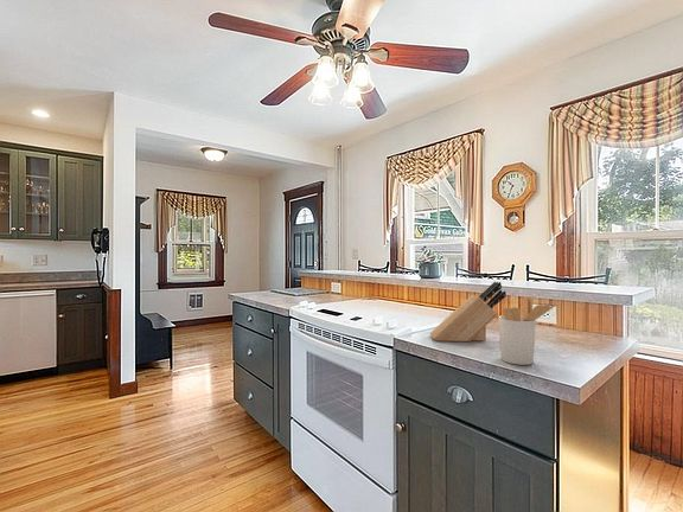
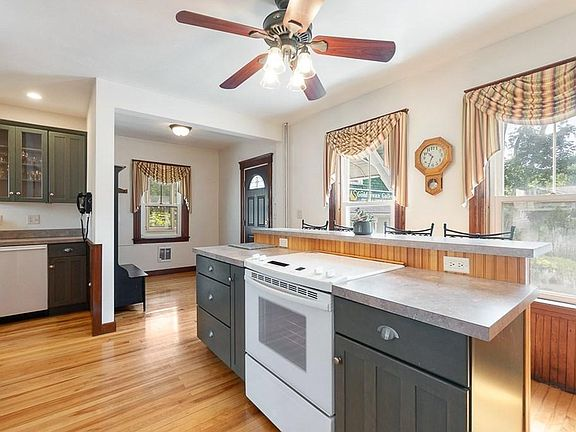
- utensil holder [497,295,557,366]
- knife block [429,281,508,343]
